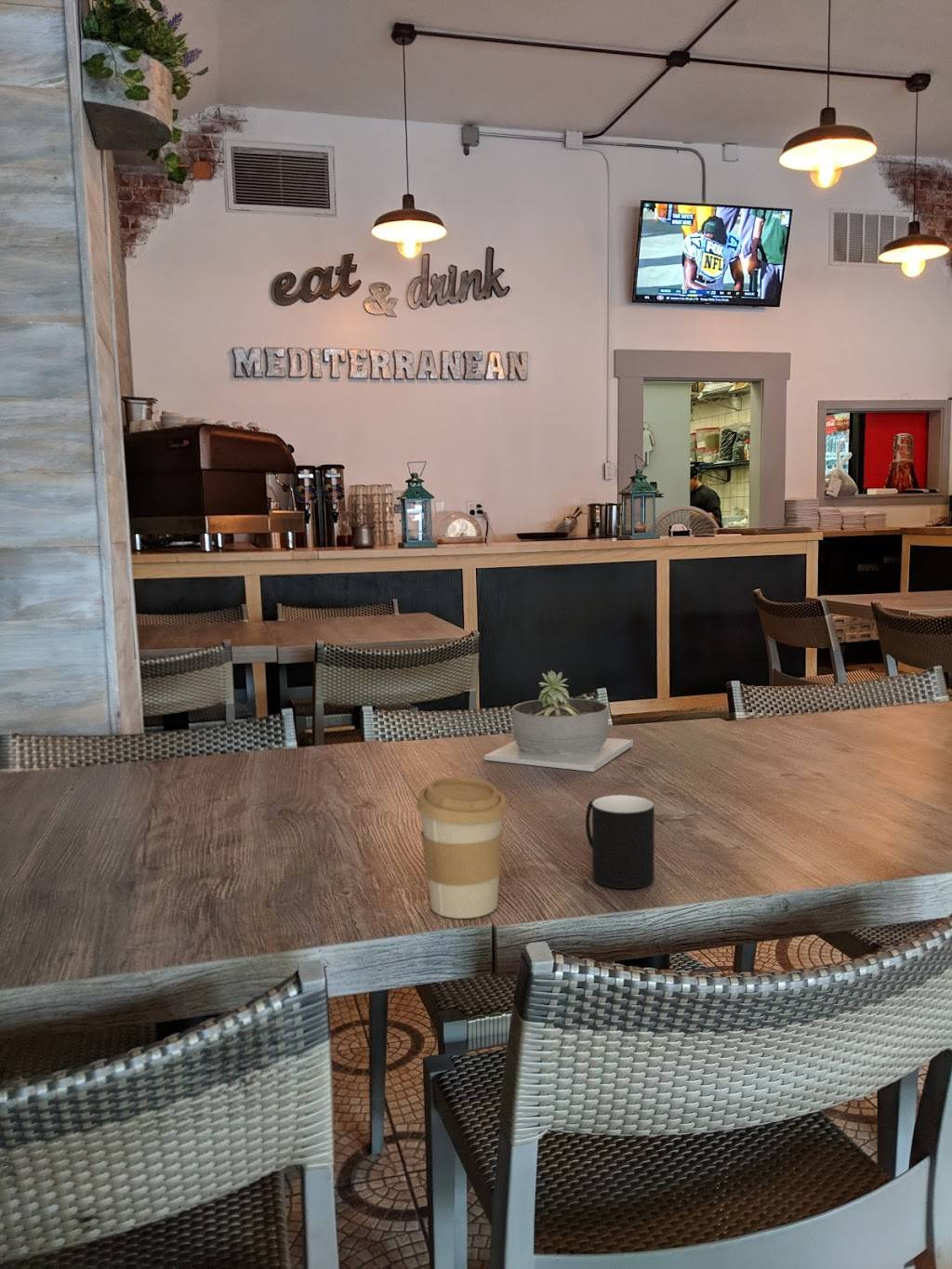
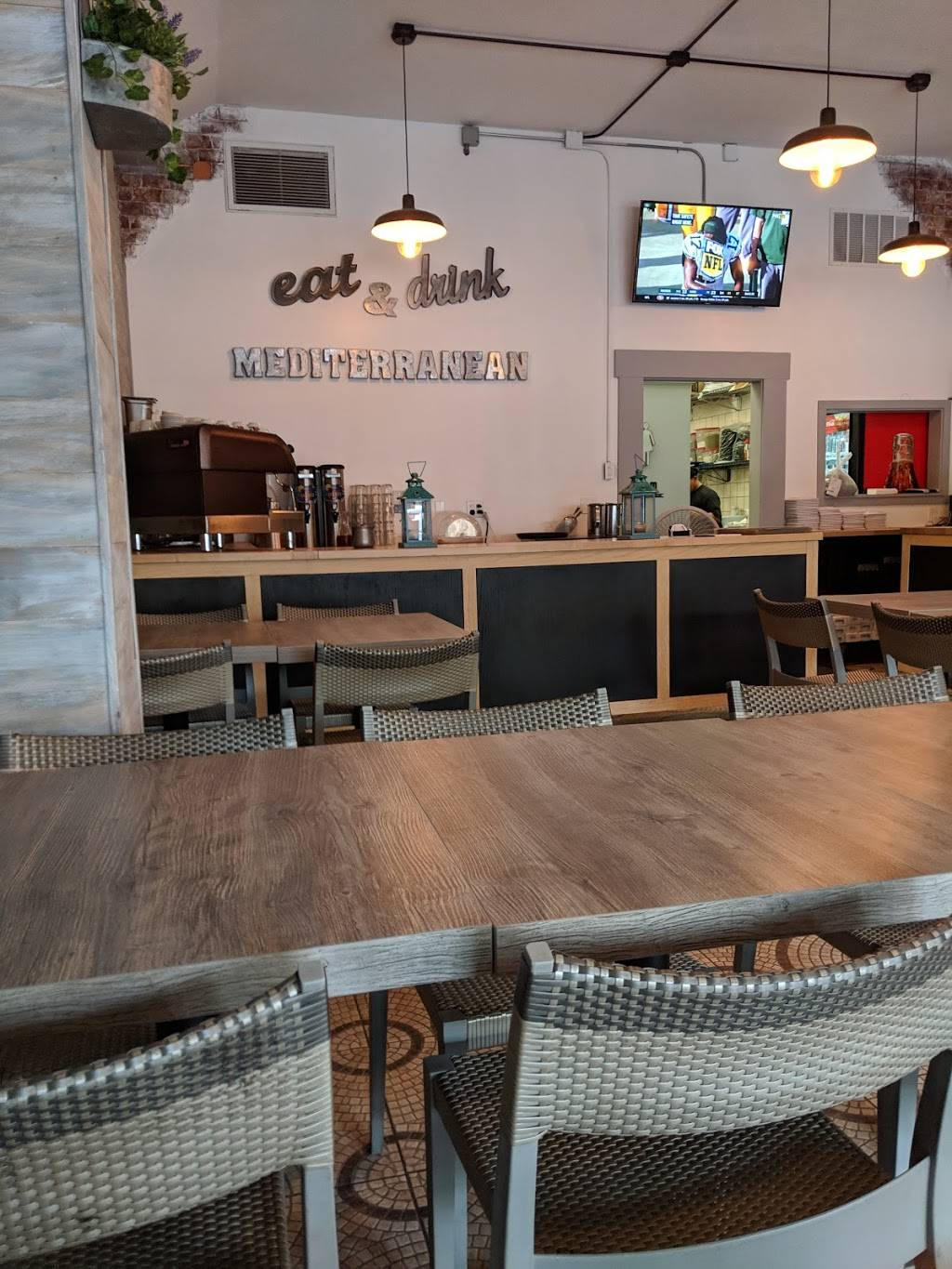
- cup [585,794,655,890]
- coffee cup [416,776,508,919]
- succulent planter [483,669,634,773]
